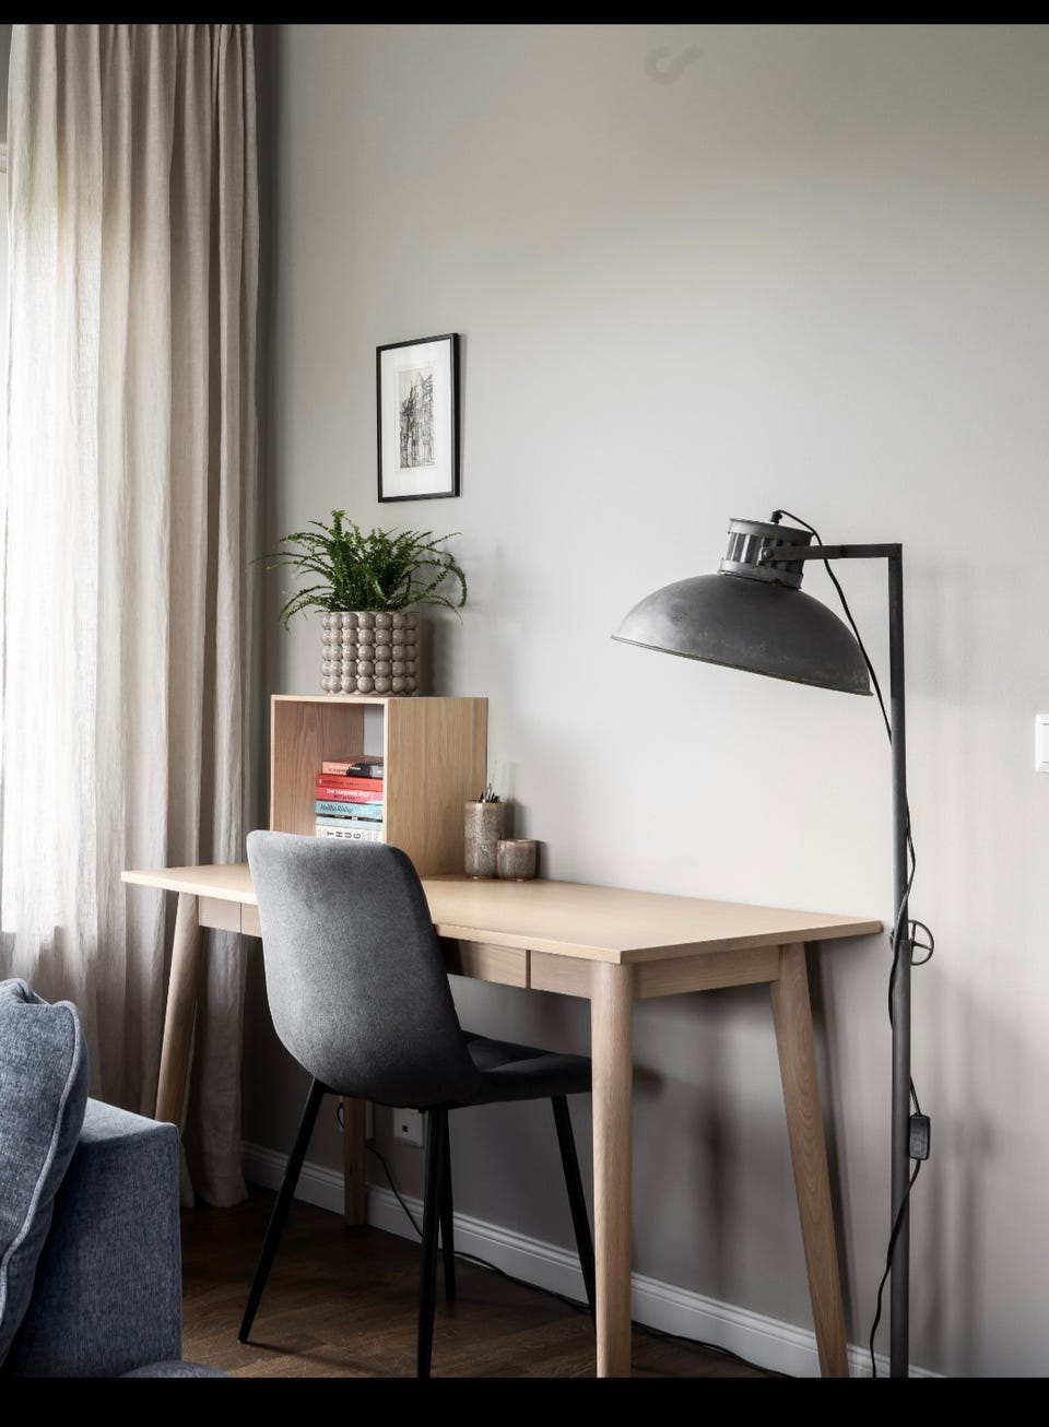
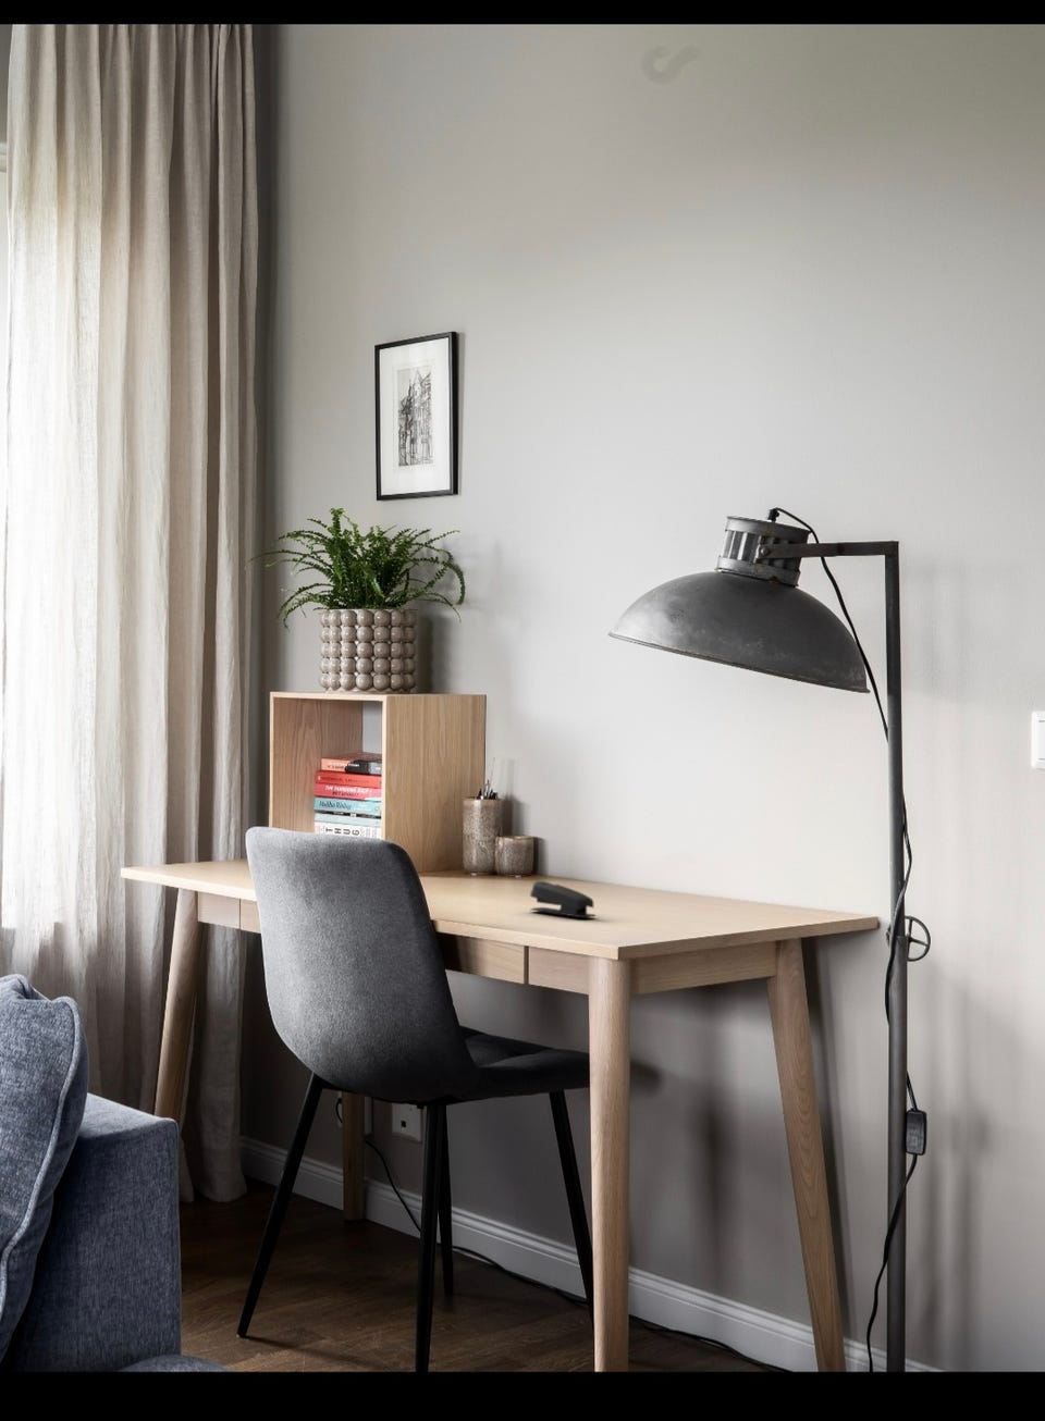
+ stapler [529,880,597,918]
